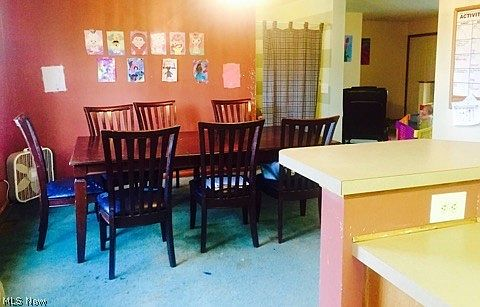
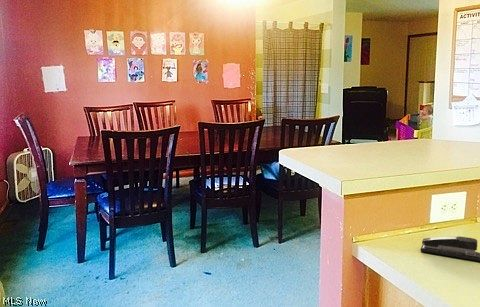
+ stapler [419,235,480,262]
